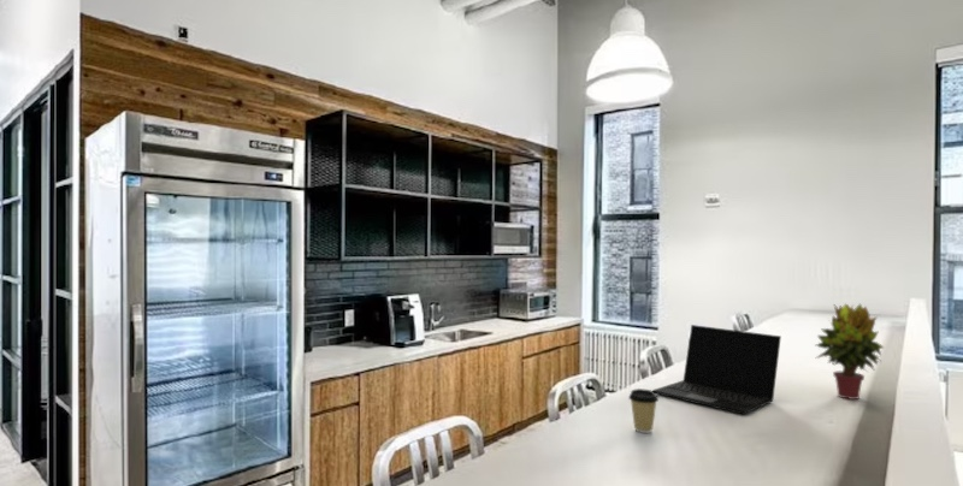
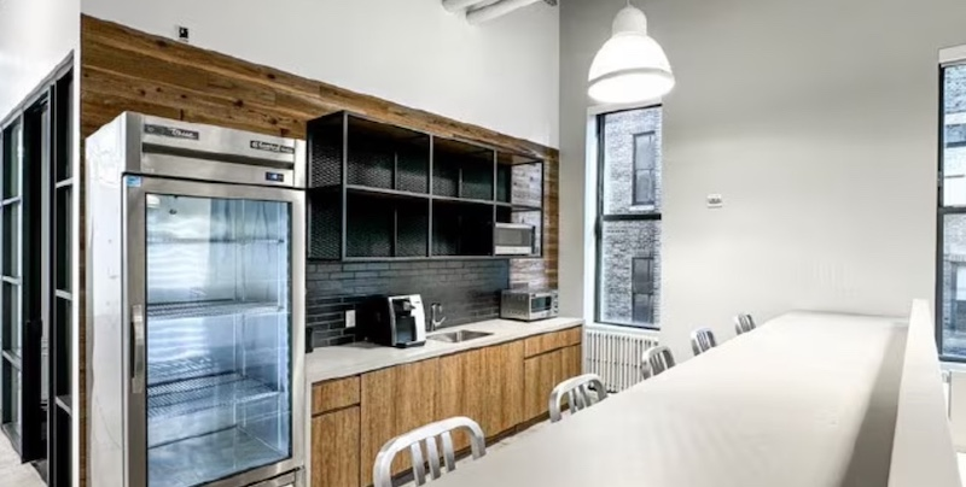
- coffee cup [627,387,660,434]
- laptop [651,324,782,416]
- potted plant [815,302,885,401]
